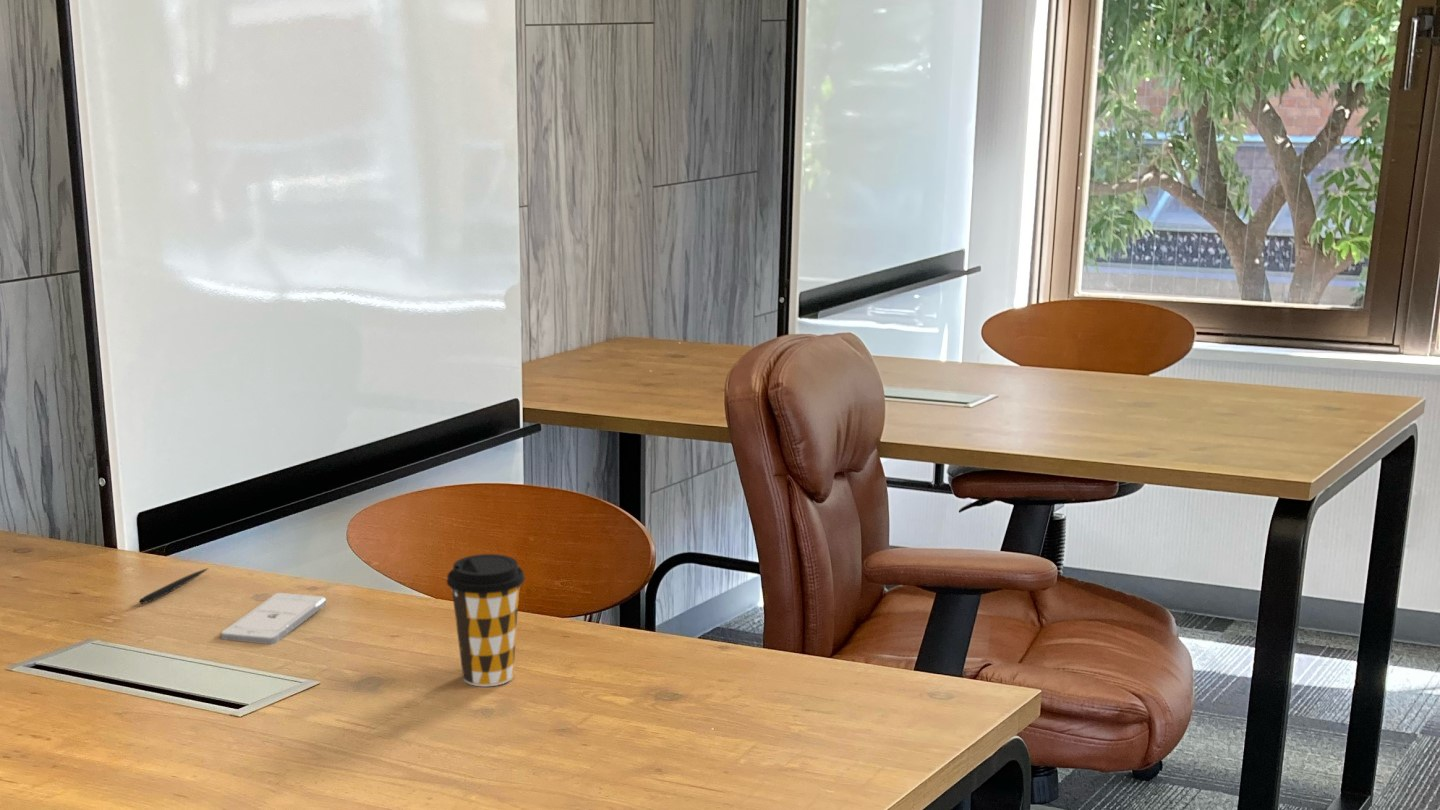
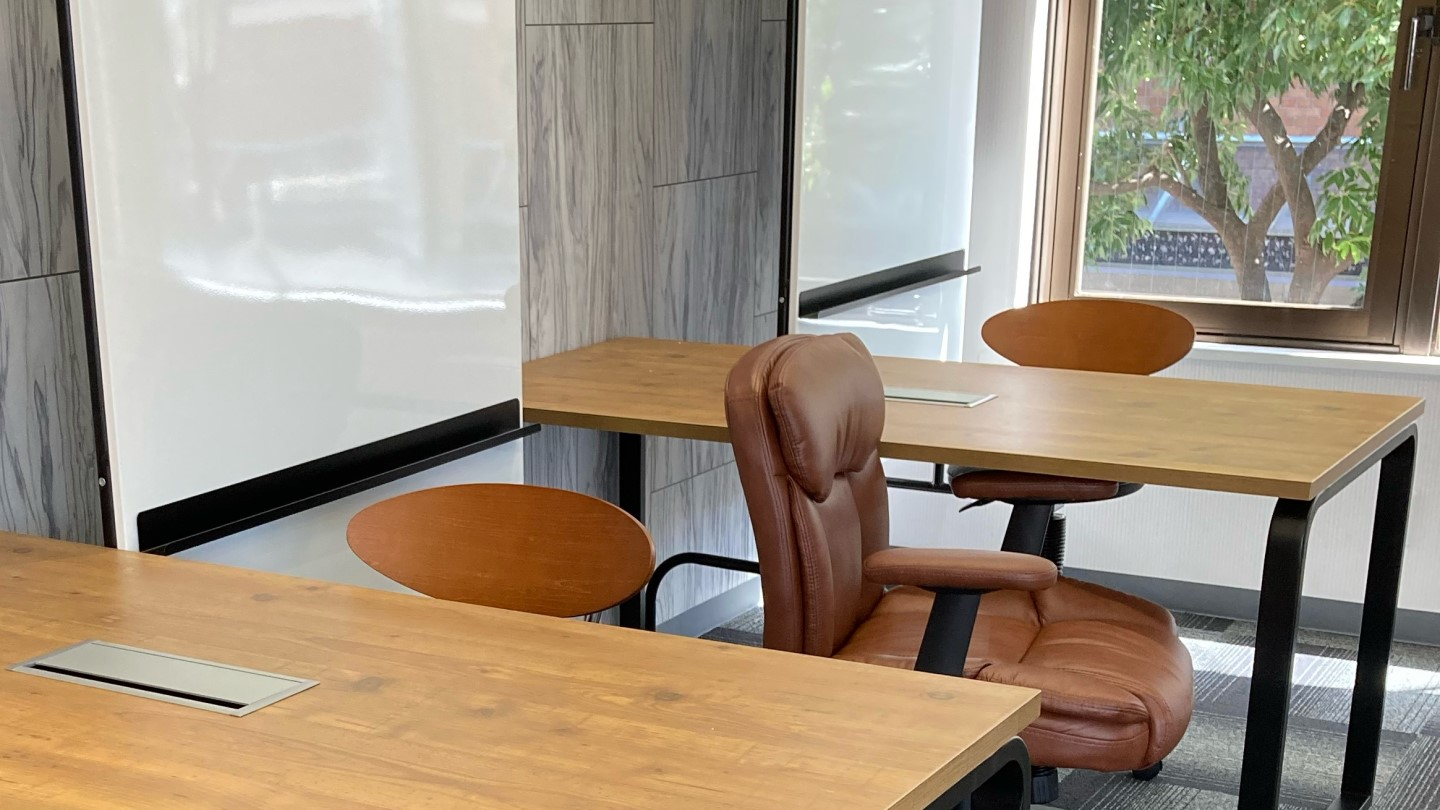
- pen [138,567,210,605]
- smartphone [220,592,327,645]
- coffee cup [446,553,526,687]
